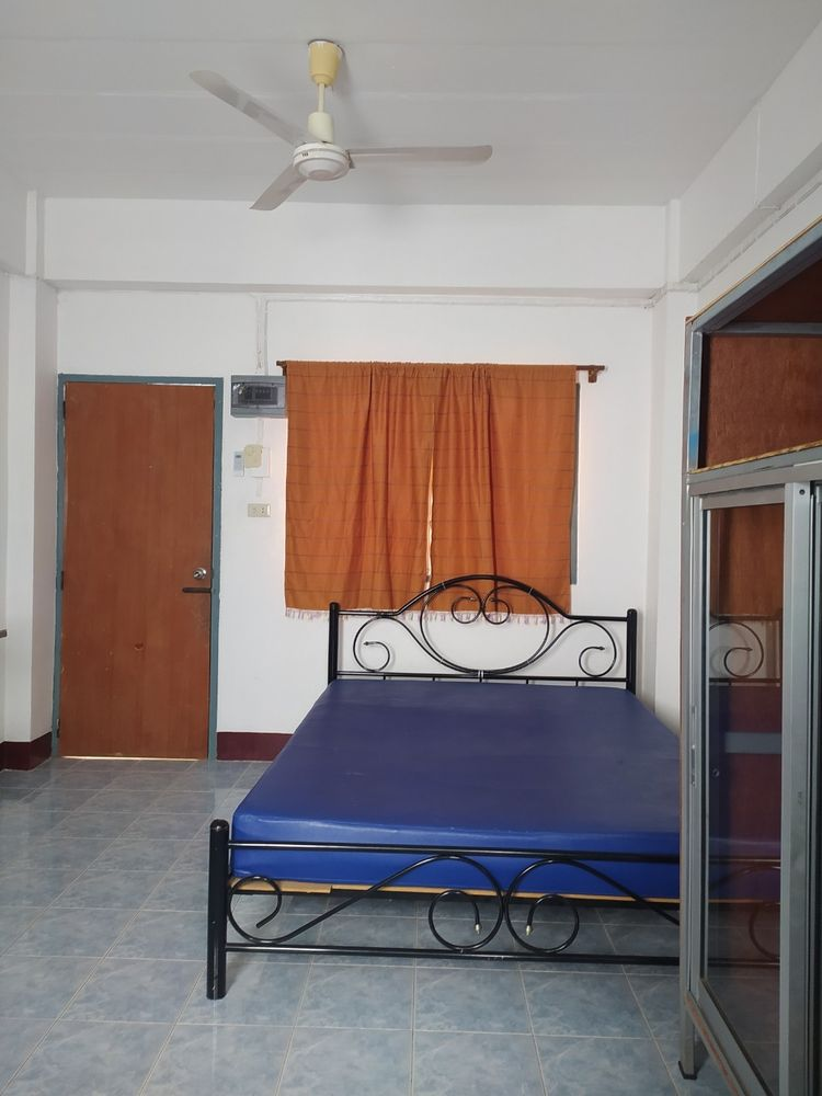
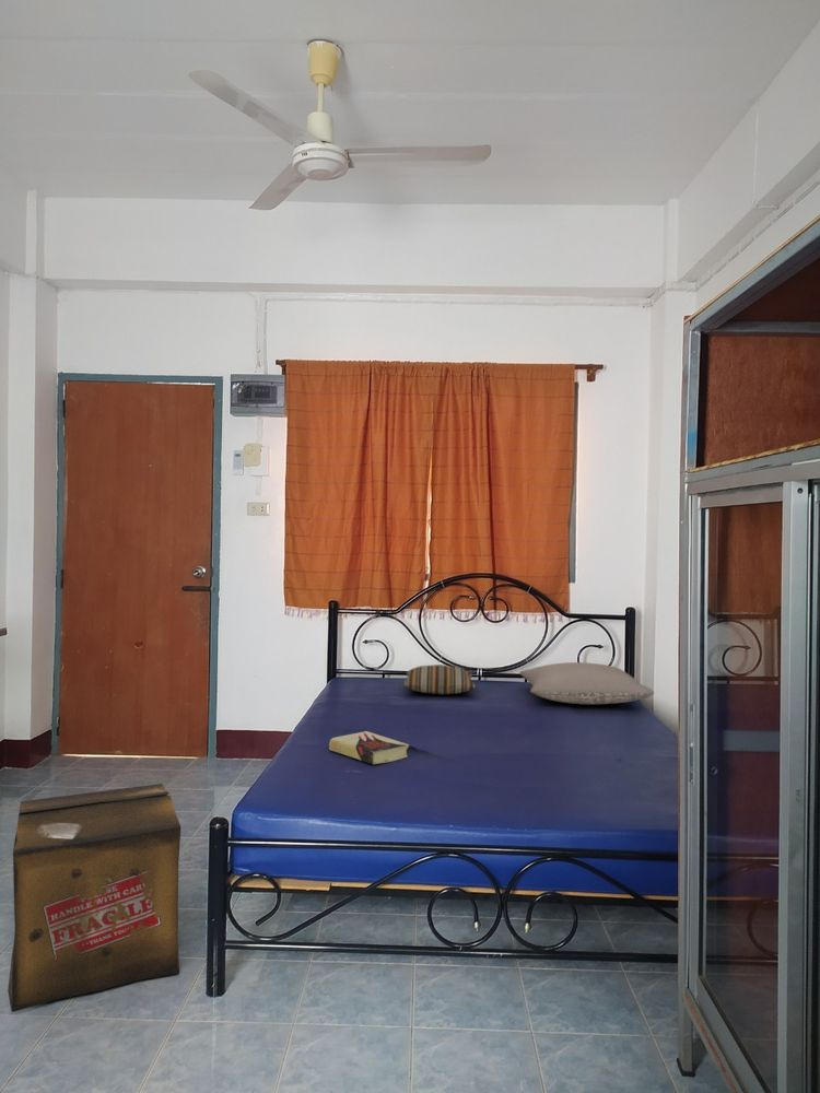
+ book [328,730,410,765]
+ pillow [518,661,655,705]
+ cardboard box [7,783,181,1013]
+ pillow [402,663,477,695]
